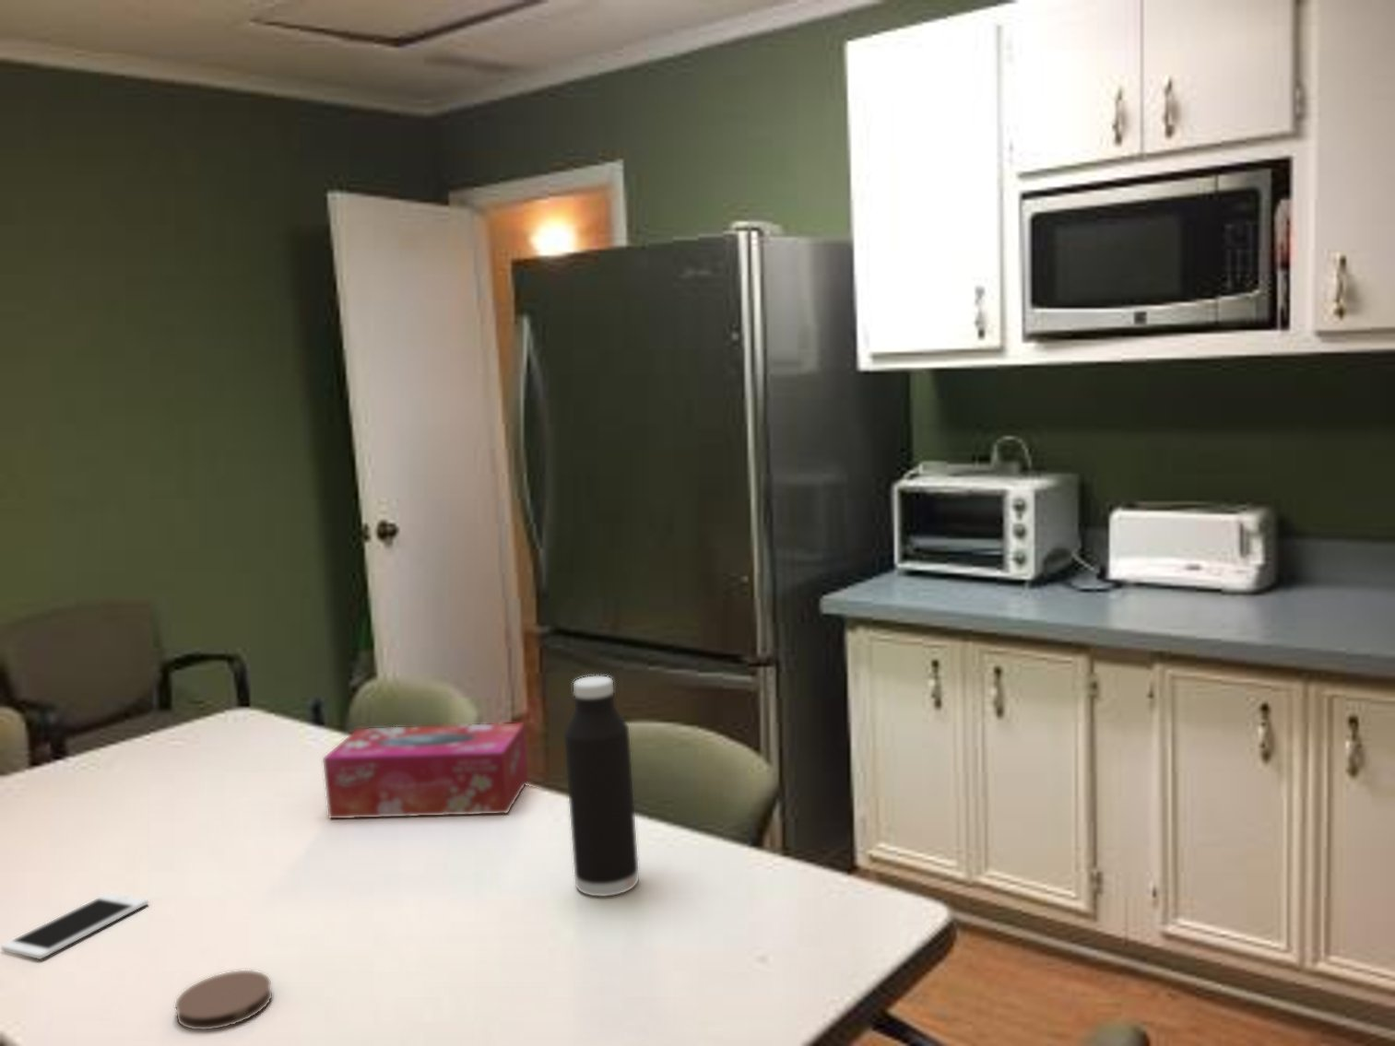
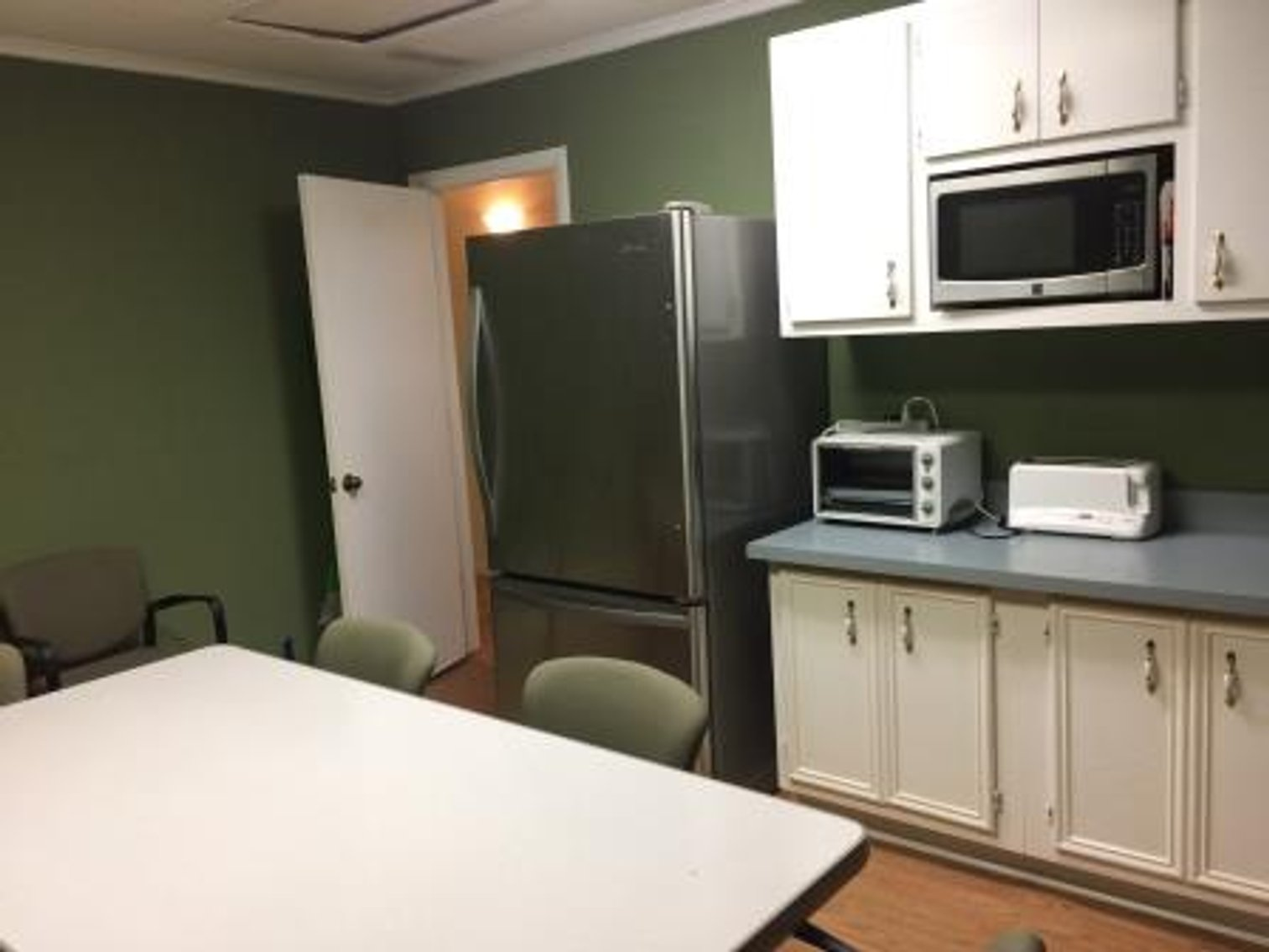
- coaster [175,969,273,1031]
- cell phone [0,892,150,960]
- tissue box [322,722,529,820]
- water bottle [563,676,640,898]
